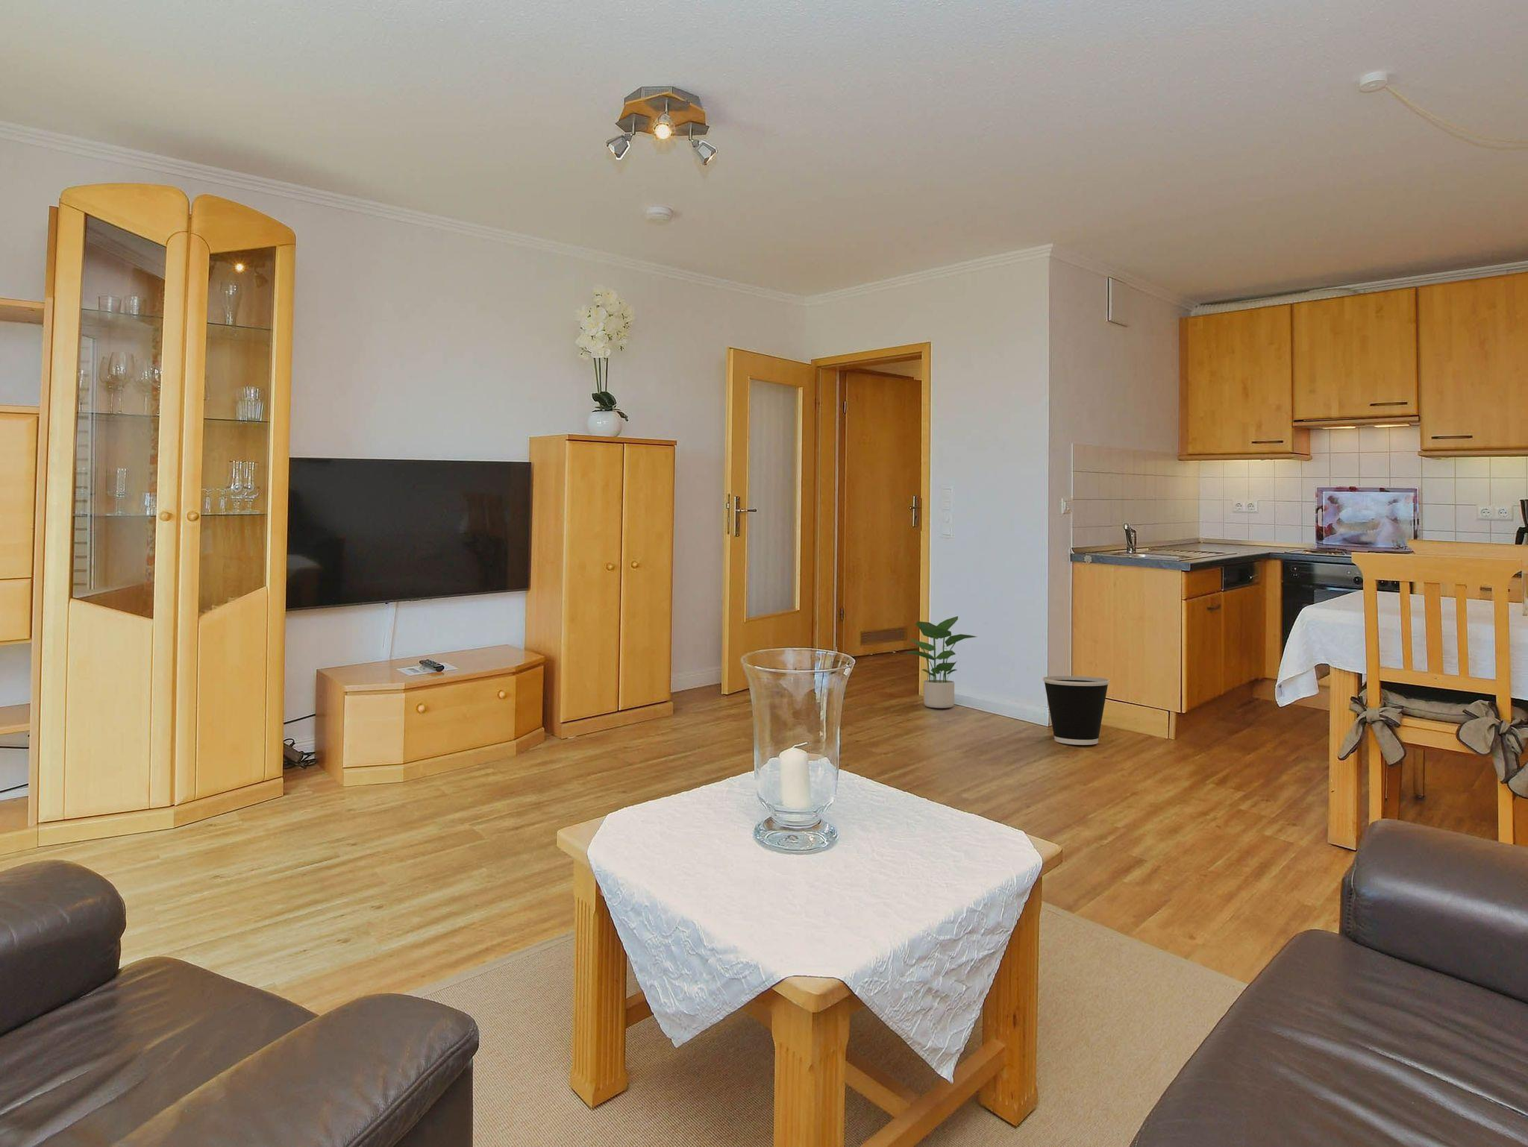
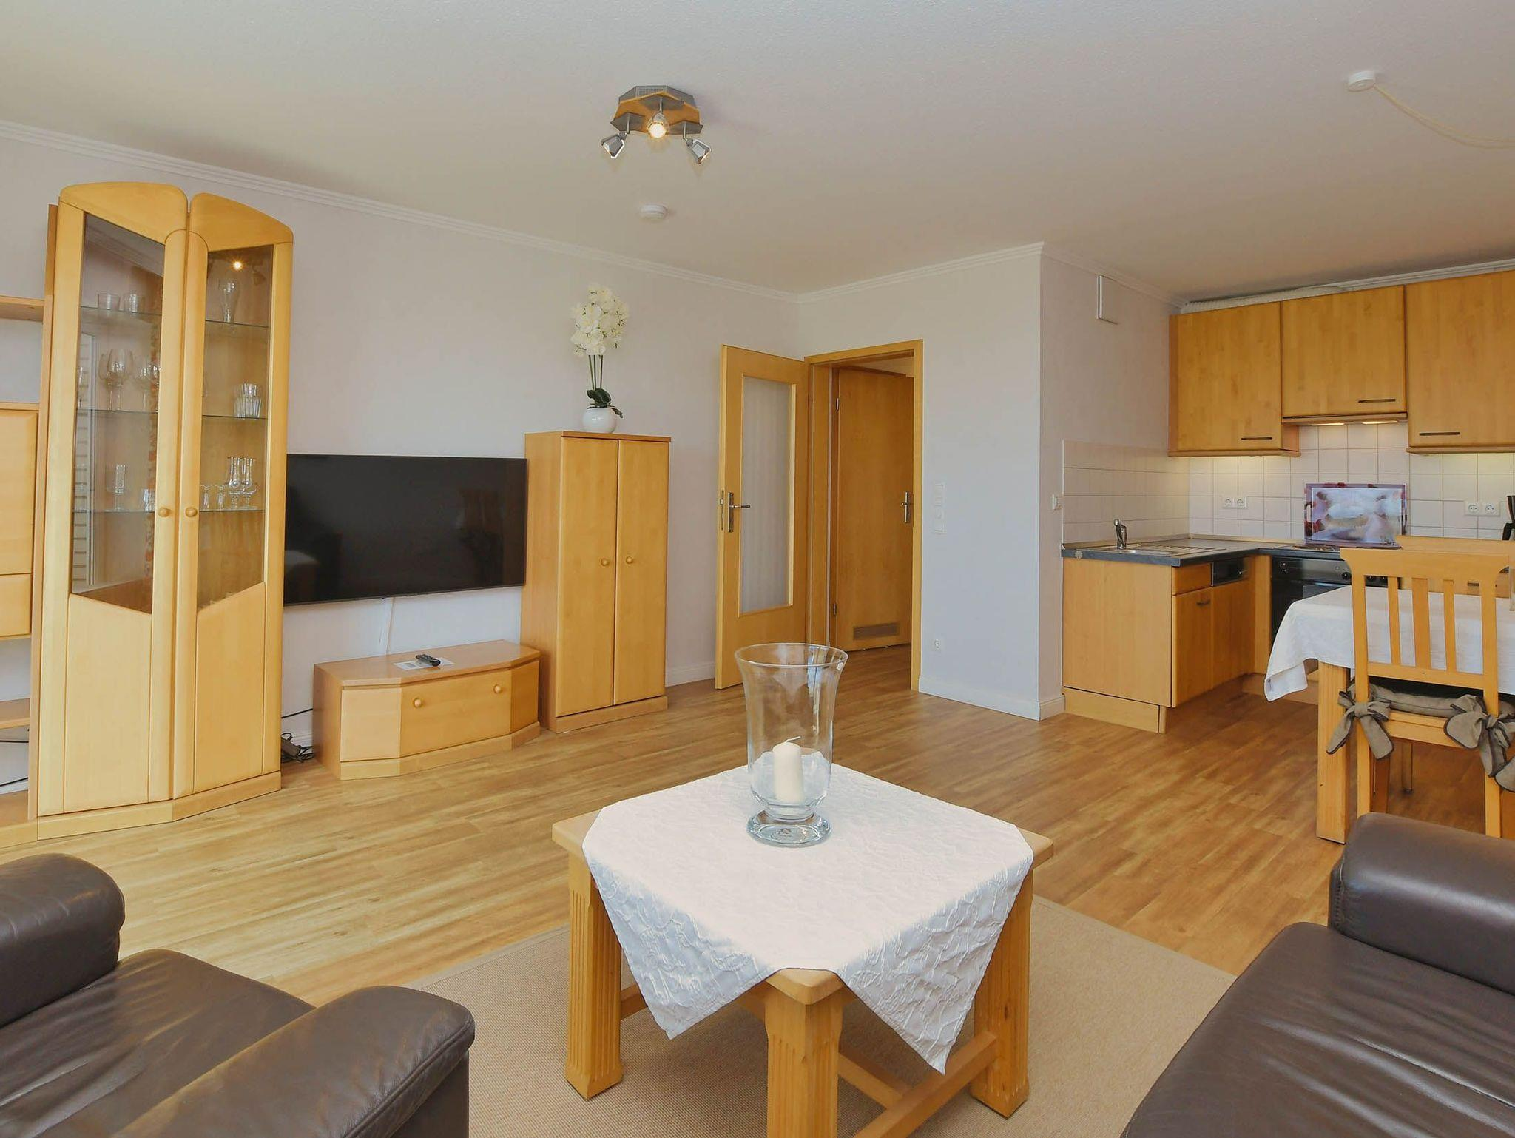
- potted plant [903,616,977,708]
- wastebasket [1042,675,1110,746]
